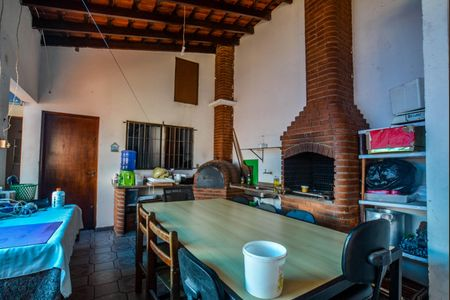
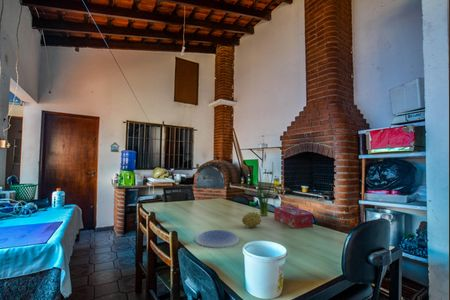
+ fruit [241,211,263,228]
+ plate [194,229,240,249]
+ plant [254,151,274,217]
+ tissue box [273,205,314,230]
